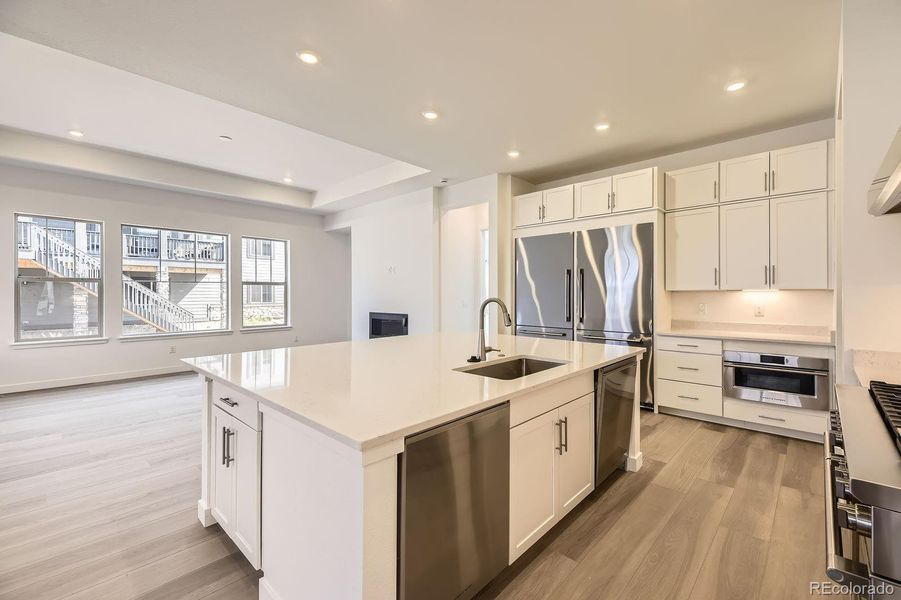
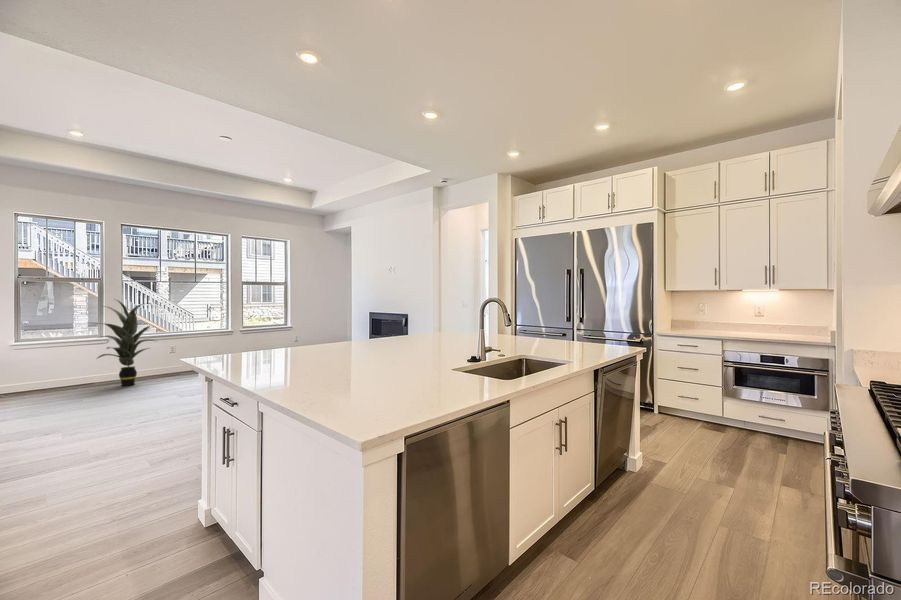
+ indoor plant [92,298,159,387]
